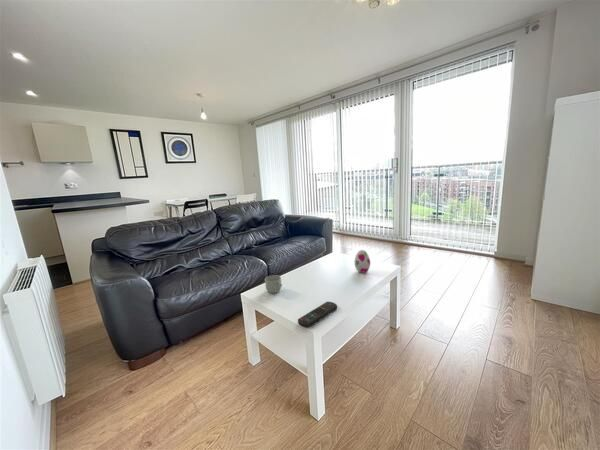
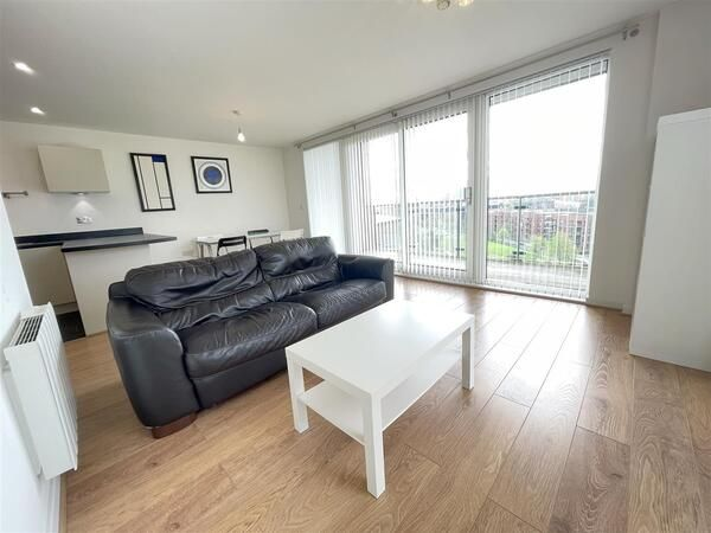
- decorative egg [353,249,371,274]
- remote control [297,301,338,329]
- mug [264,274,283,294]
